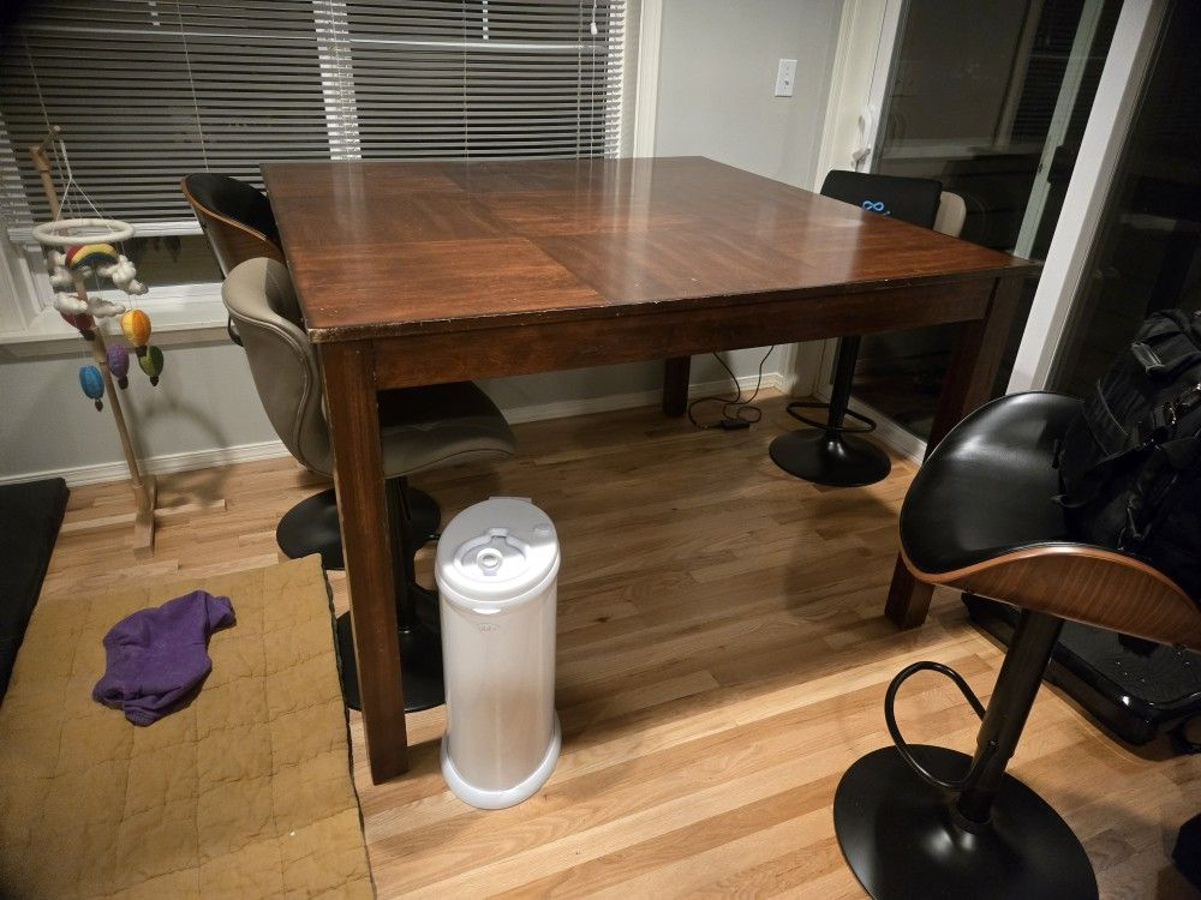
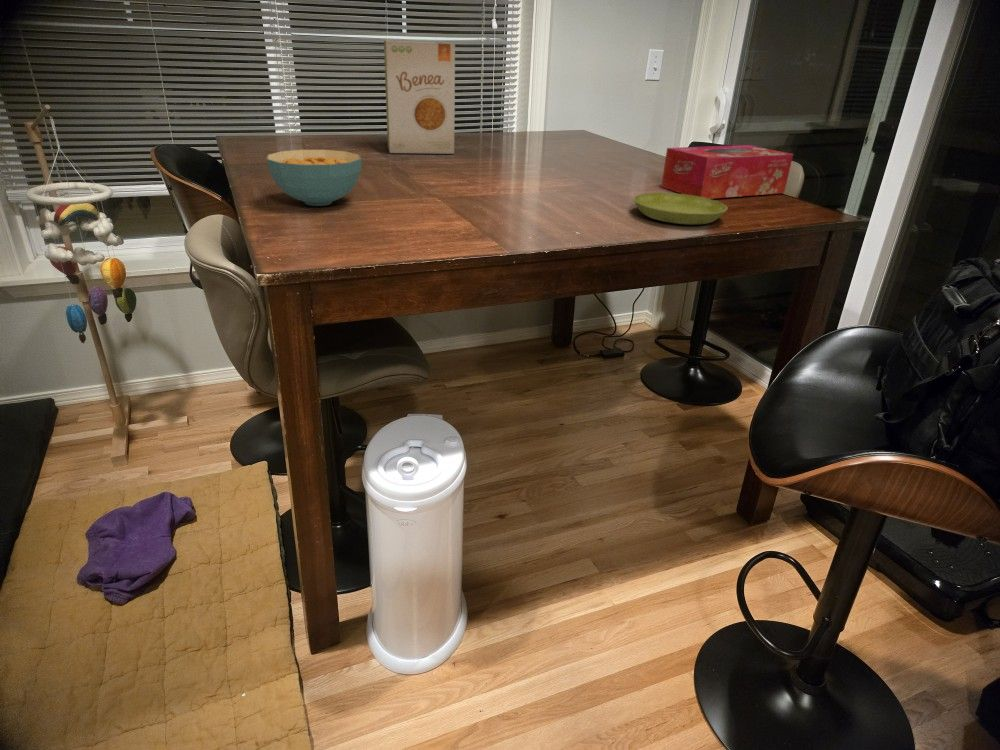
+ cereal bowl [265,149,363,207]
+ saucer [633,192,729,225]
+ tissue box [660,144,794,200]
+ food box [383,39,456,155]
